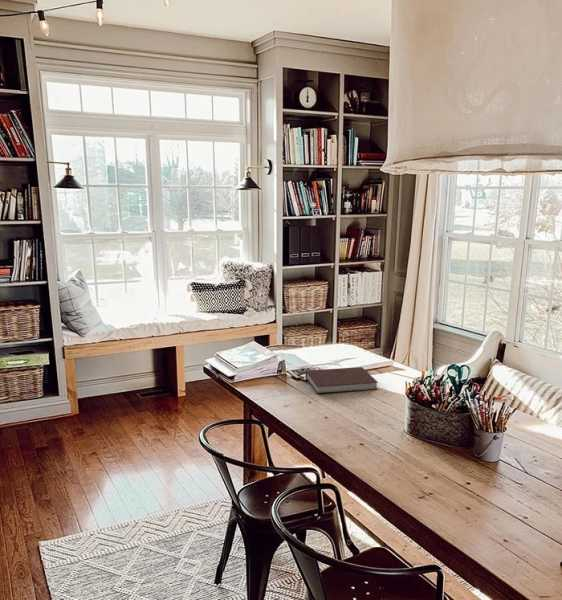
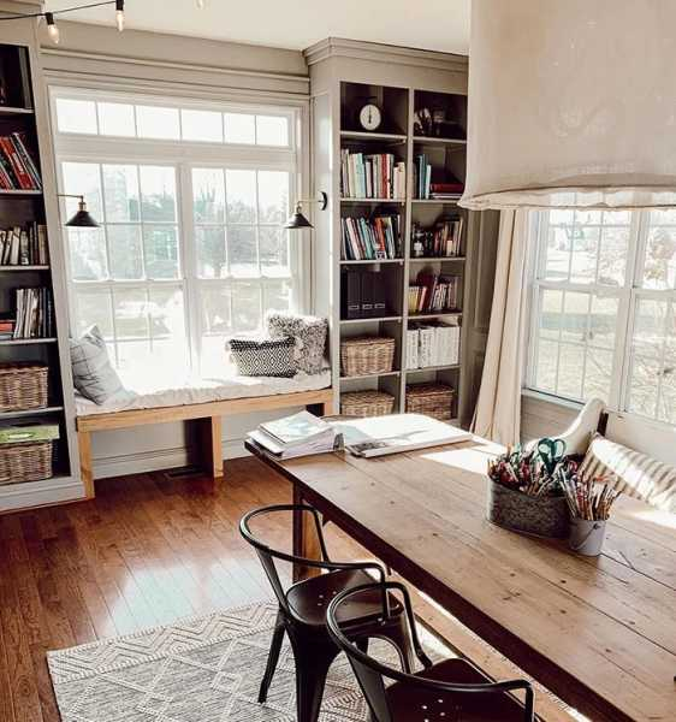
- notebook [304,366,379,395]
